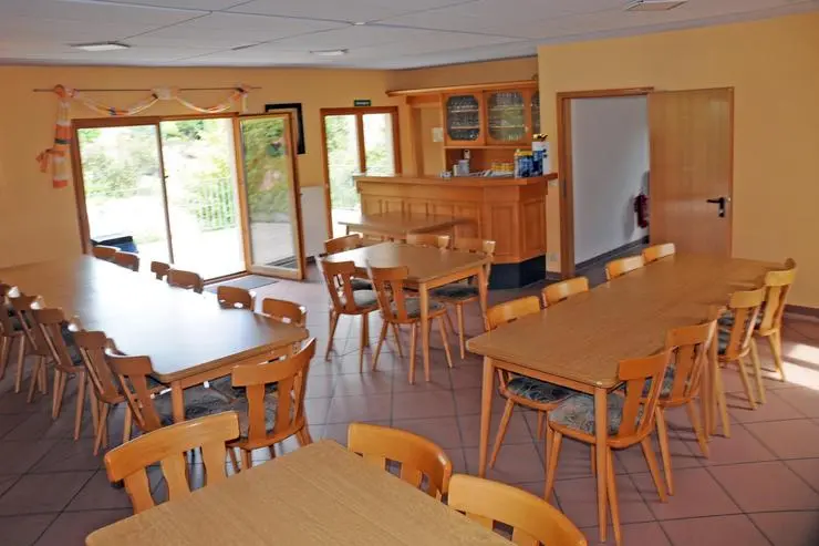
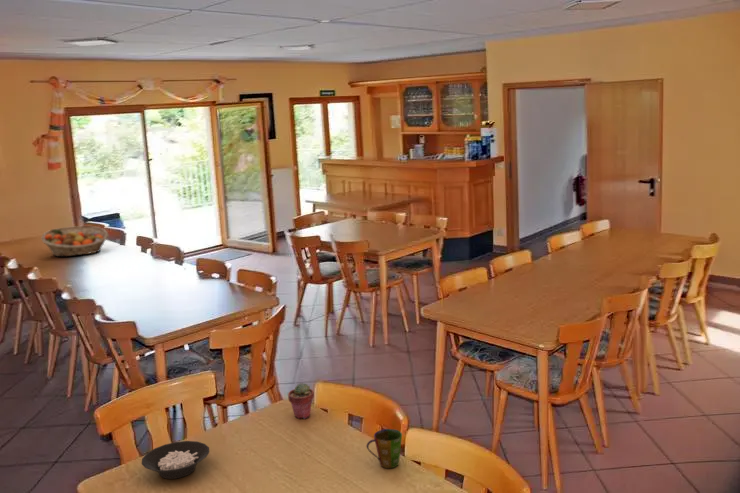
+ fruit basket [40,225,110,257]
+ potted succulent [287,382,315,419]
+ cup [365,428,403,469]
+ cereal bowl [140,440,210,480]
